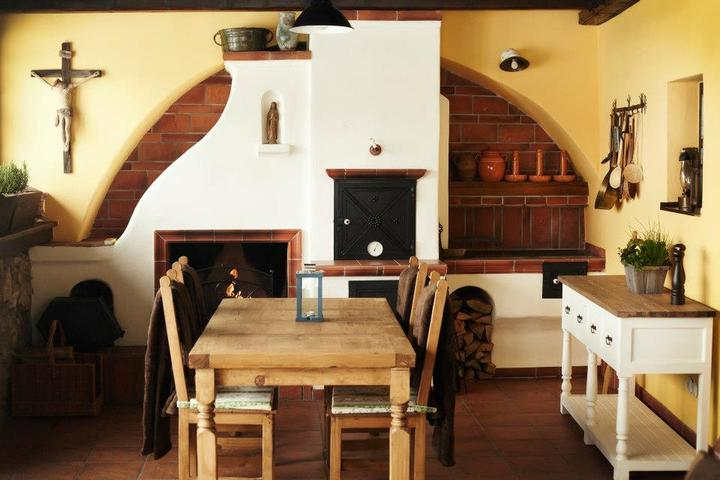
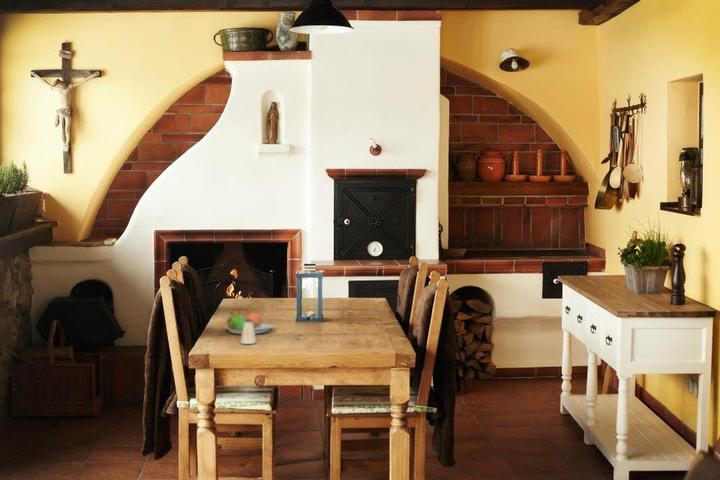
+ saltshaker [239,318,258,345]
+ fruit bowl [223,311,275,335]
